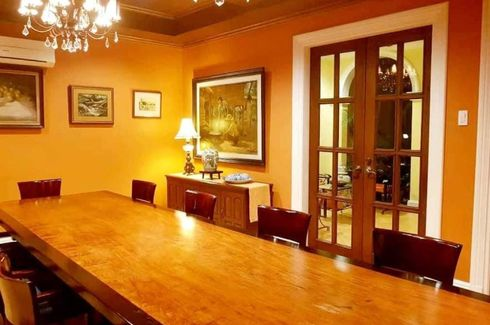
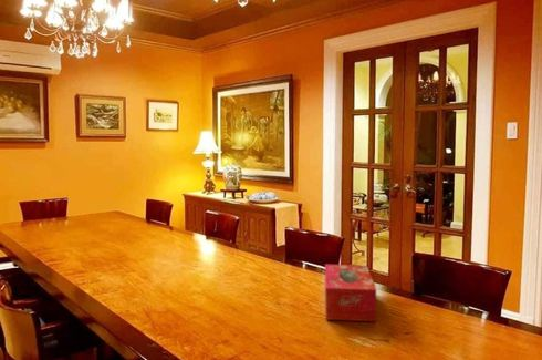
+ tissue box [324,264,377,322]
